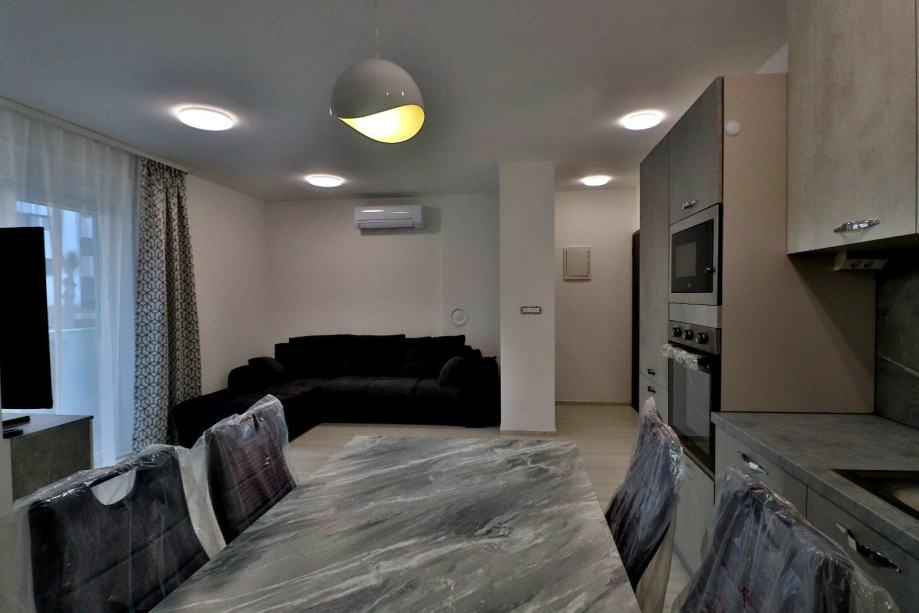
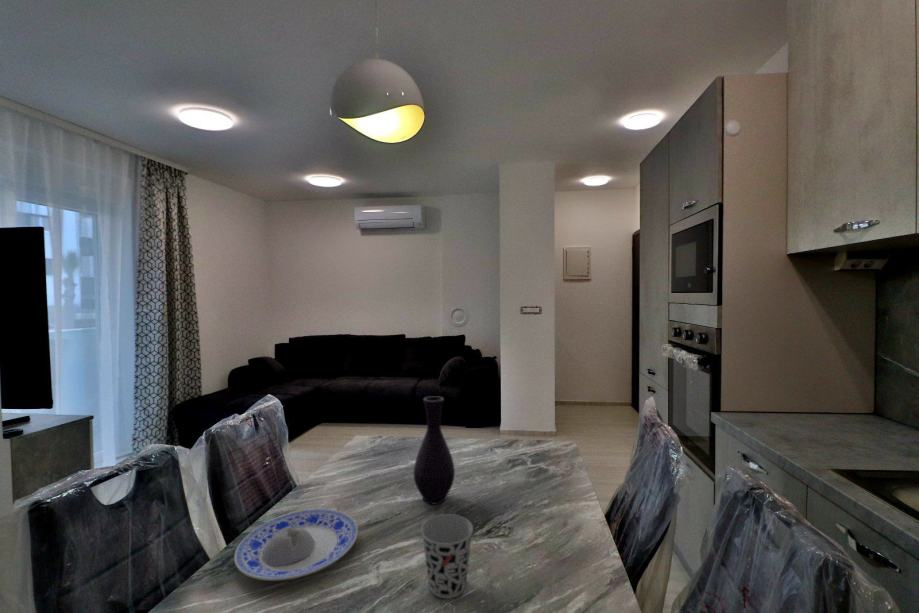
+ vase [413,395,456,505]
+ plate [233,508,359,582]
+ cup [420,513,474,600]
